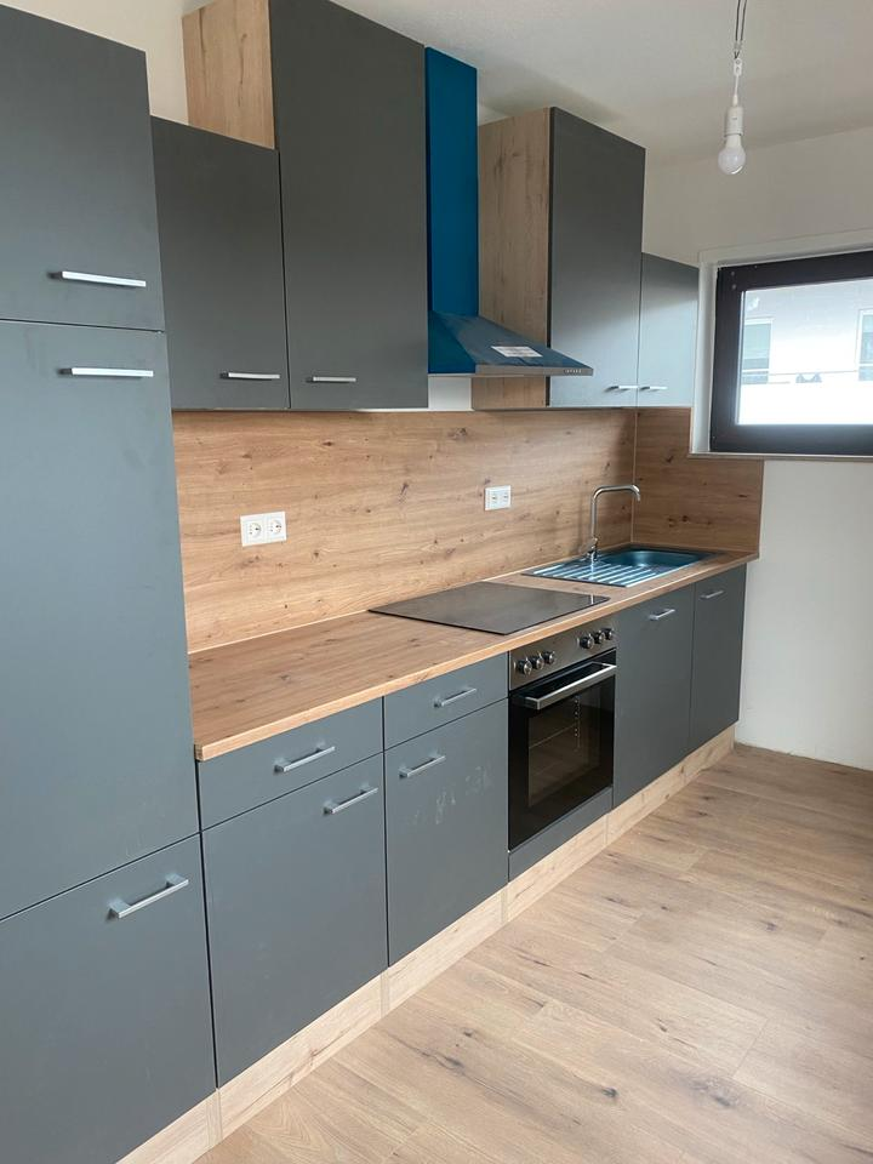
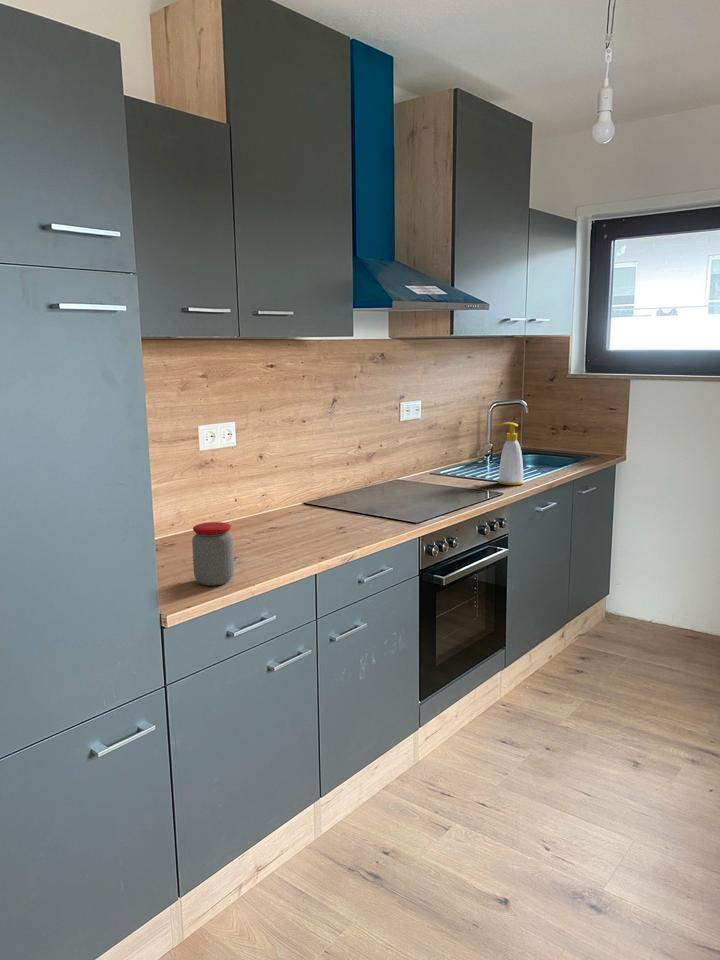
+ jar [191,521,235,587]
+ soap bottle [497,422,525,486]
